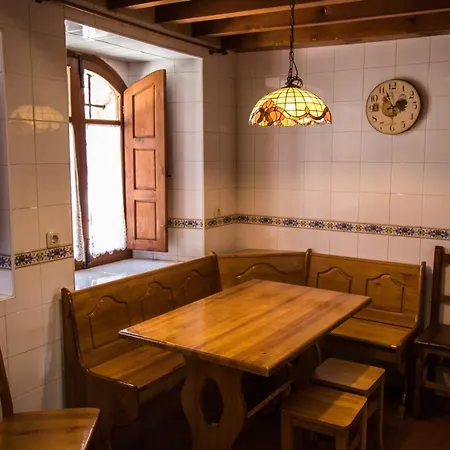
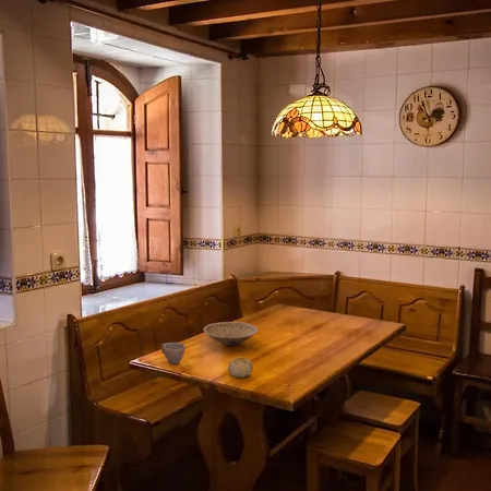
+ fruit [227,356,254,379]
+ bowl [203,321,260,347]
+ cup [160,342,187,364]
